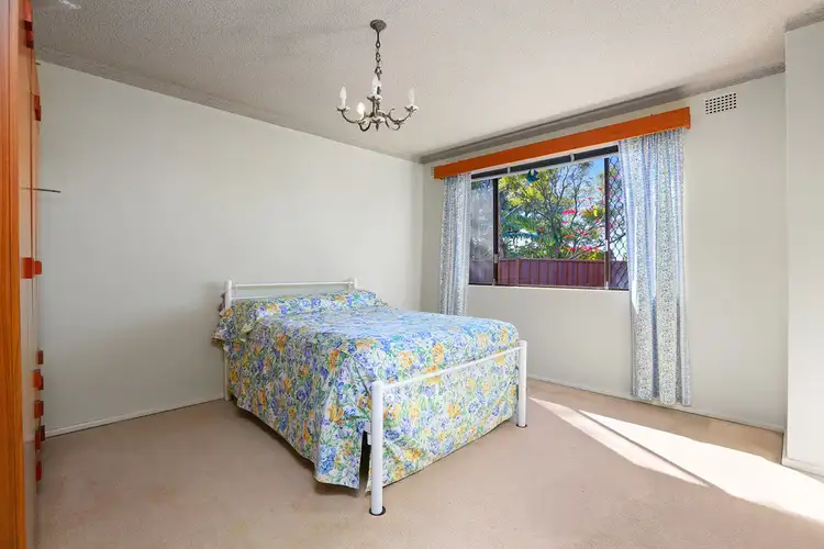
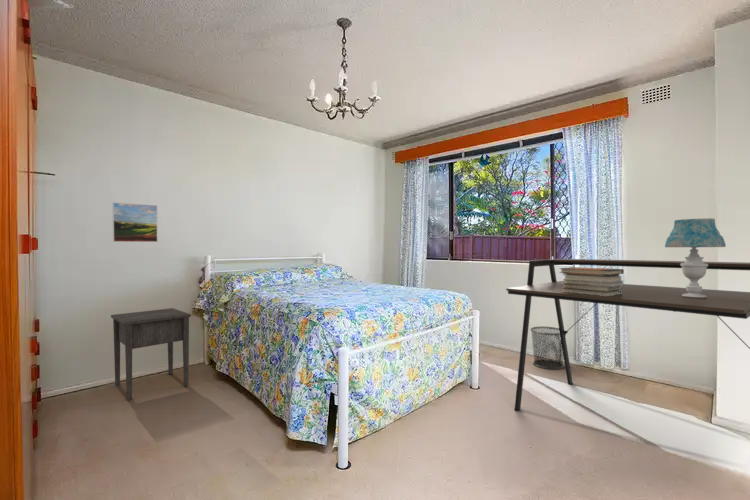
+ book stack [558,266,625,296]
+ nightstand [110,307,192,401]
+ waste bin [529,326,567,370]
+ table lamp [664,217,727,298]
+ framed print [111,202,159,243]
+ desk [505,258,750,412]
